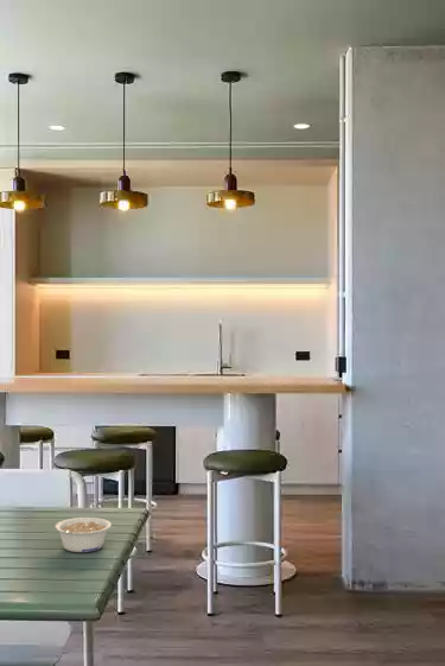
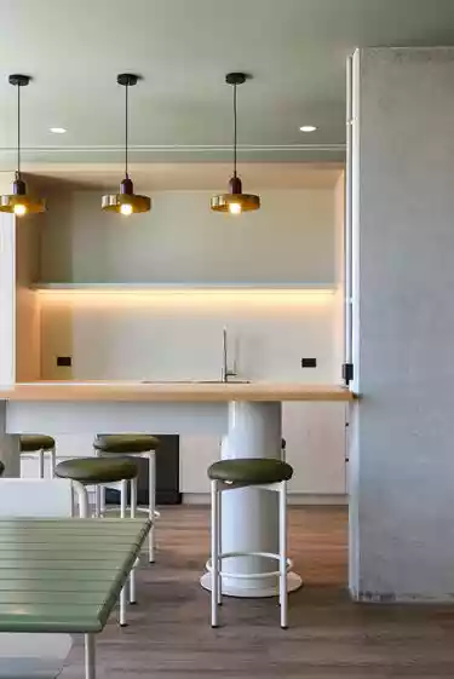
- legume [53,516,113,553]
